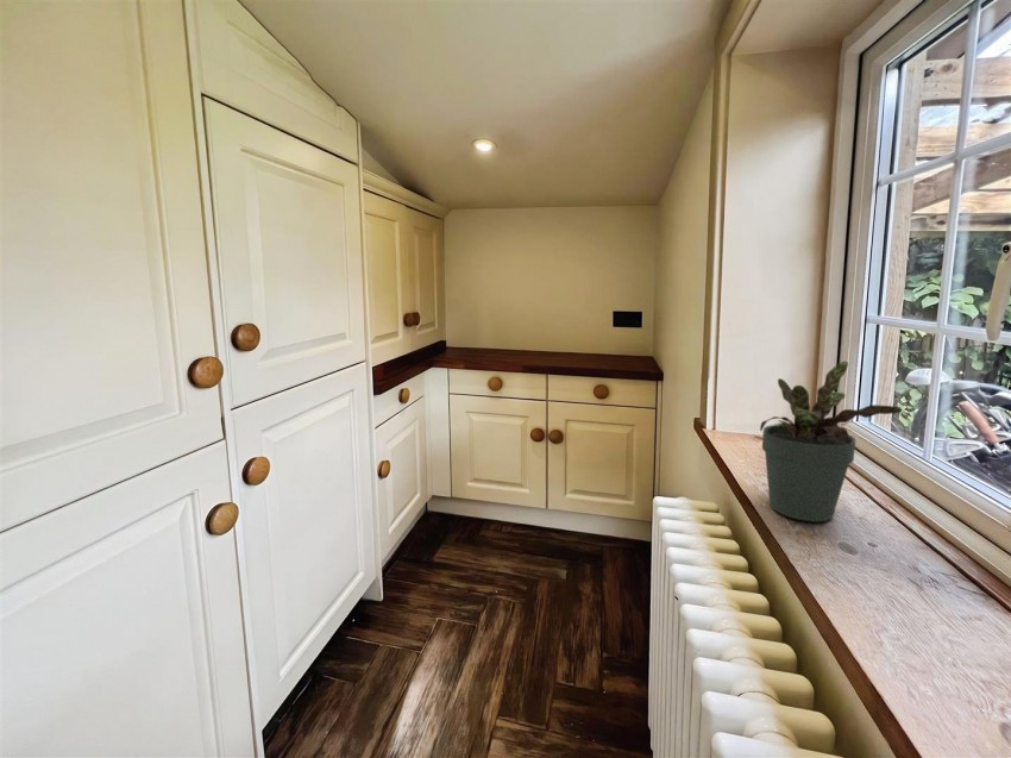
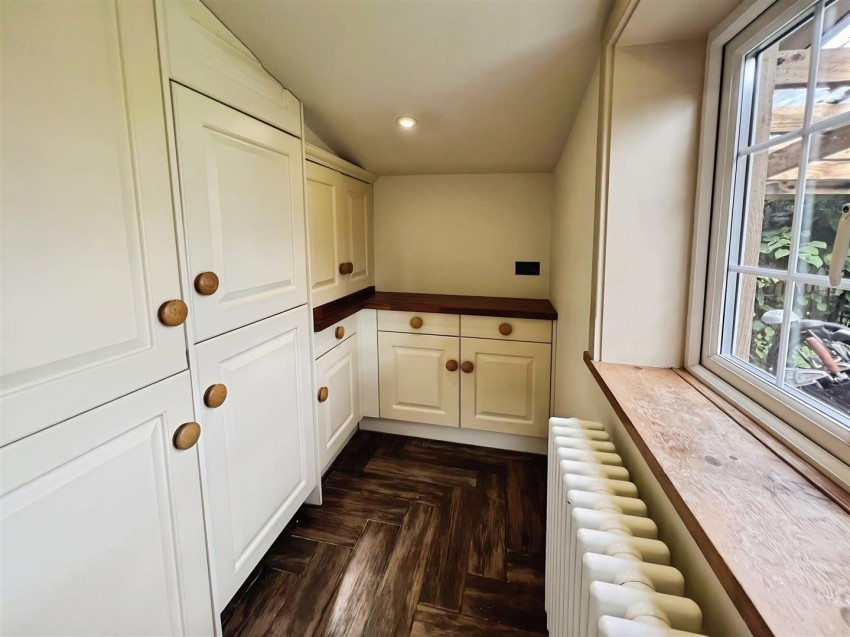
- potted plant [759,361,904,522]
